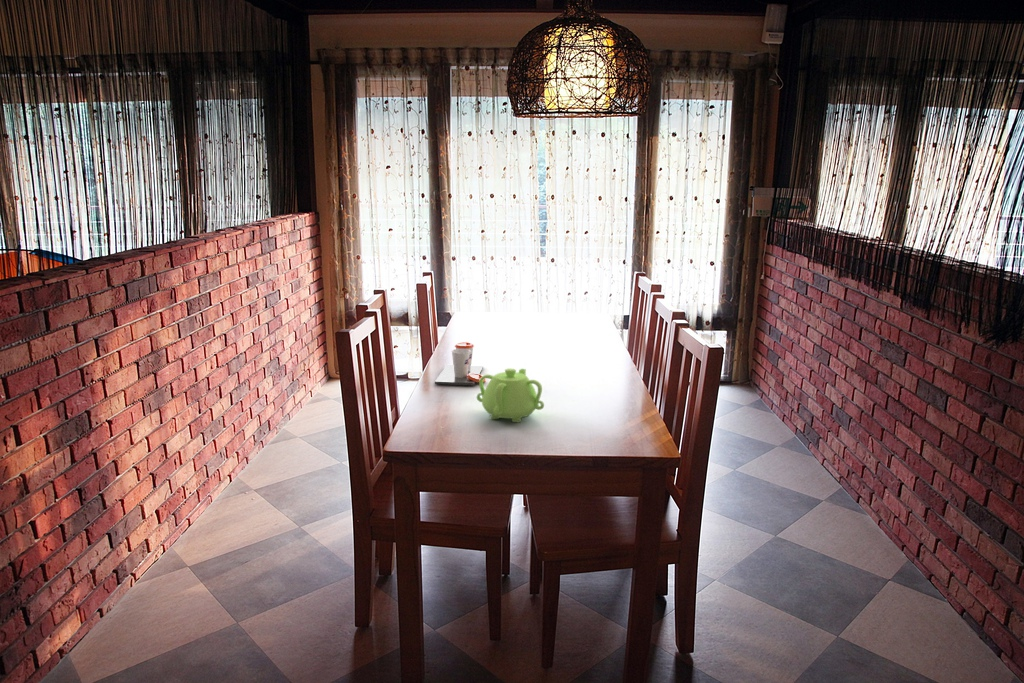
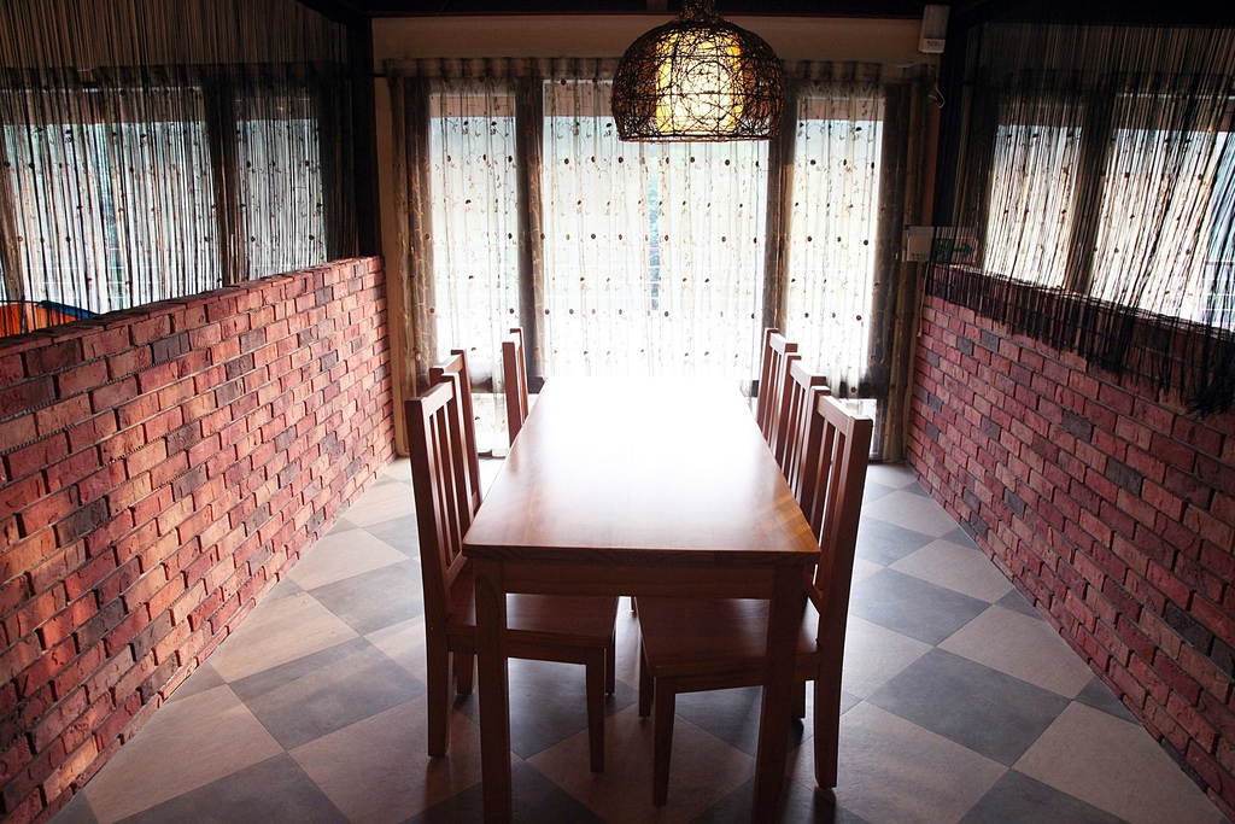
- cup [434,341,487,386]
- teapot [476,368,545,423]
